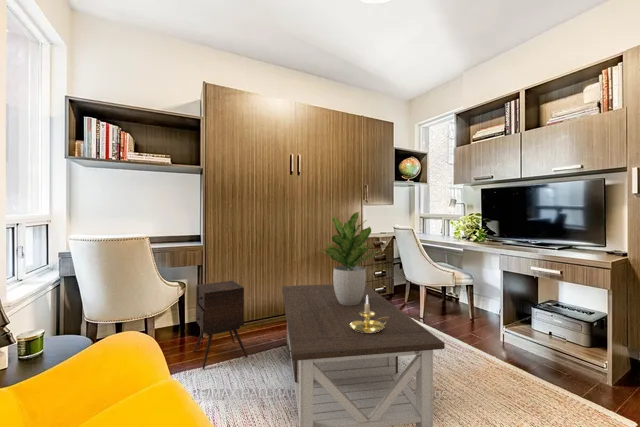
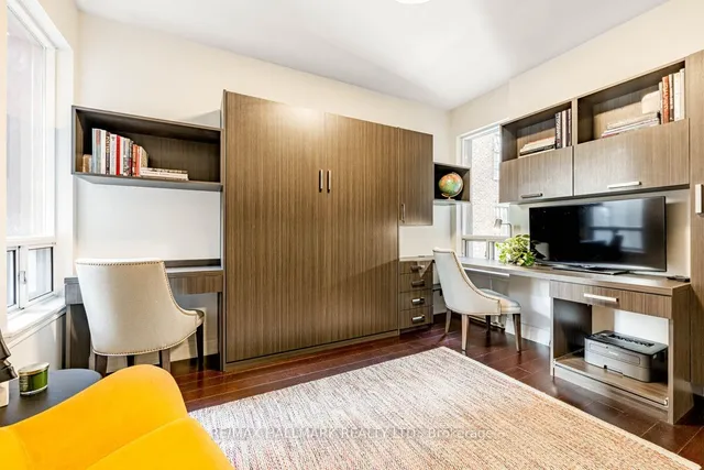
- coffee table [281,283,446,427]
- side table [192,280,248,370]
- potted plant [320,211,381,305]
- candle holder [350,296,389,333]
